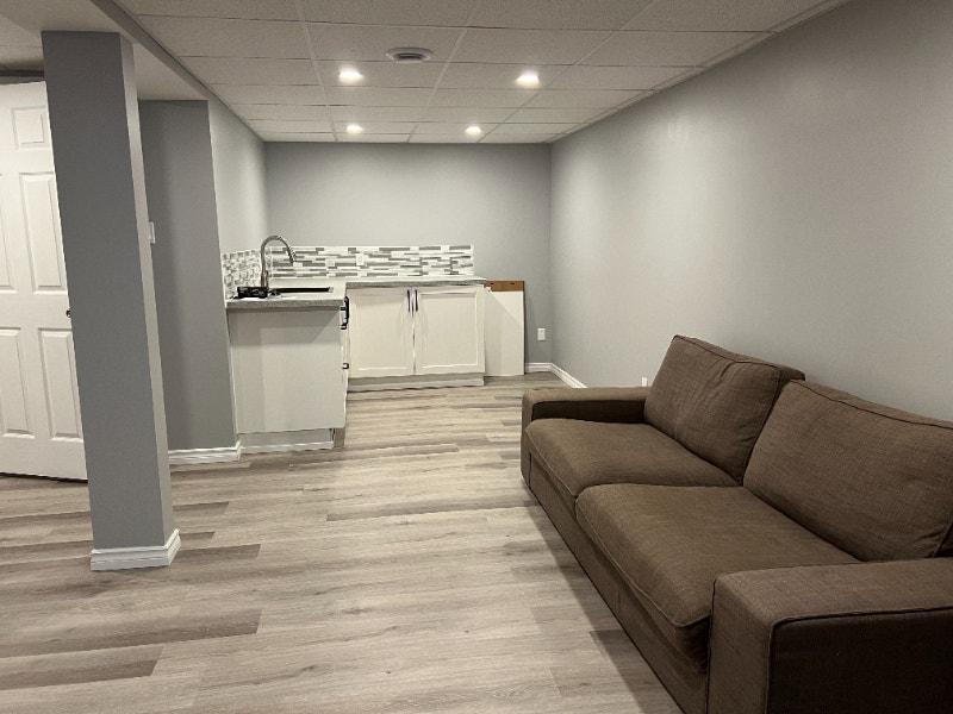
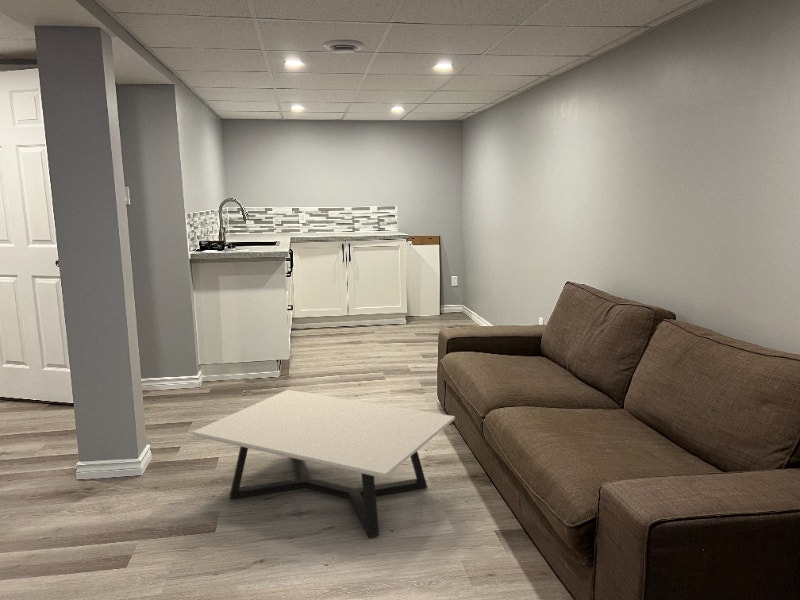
+ coffee table [191,389,456,538]
